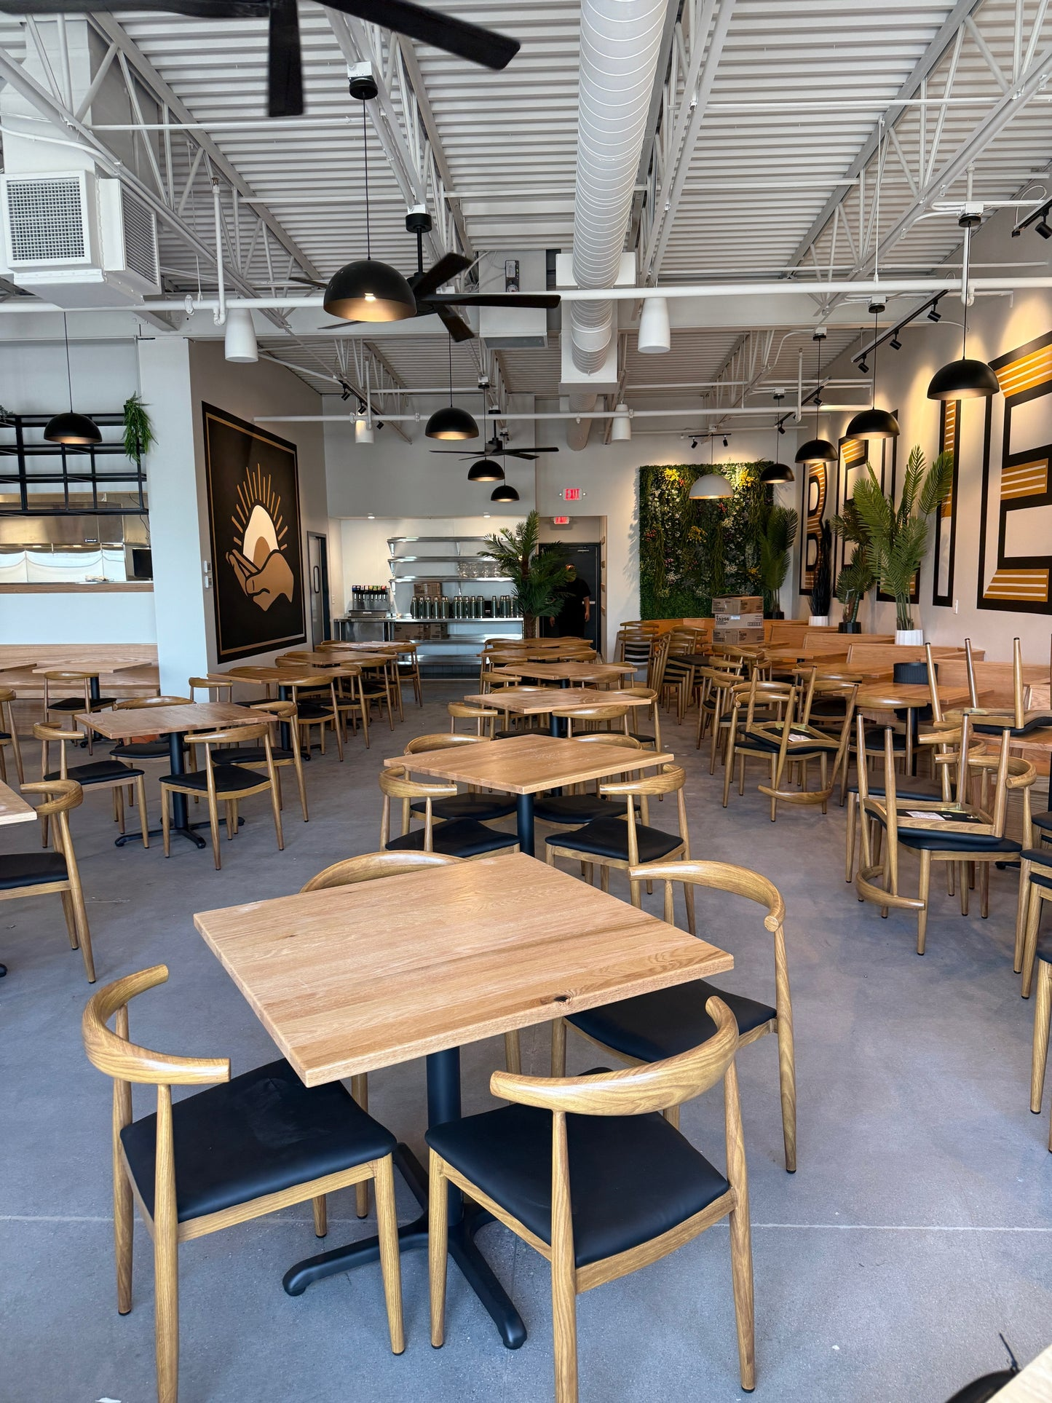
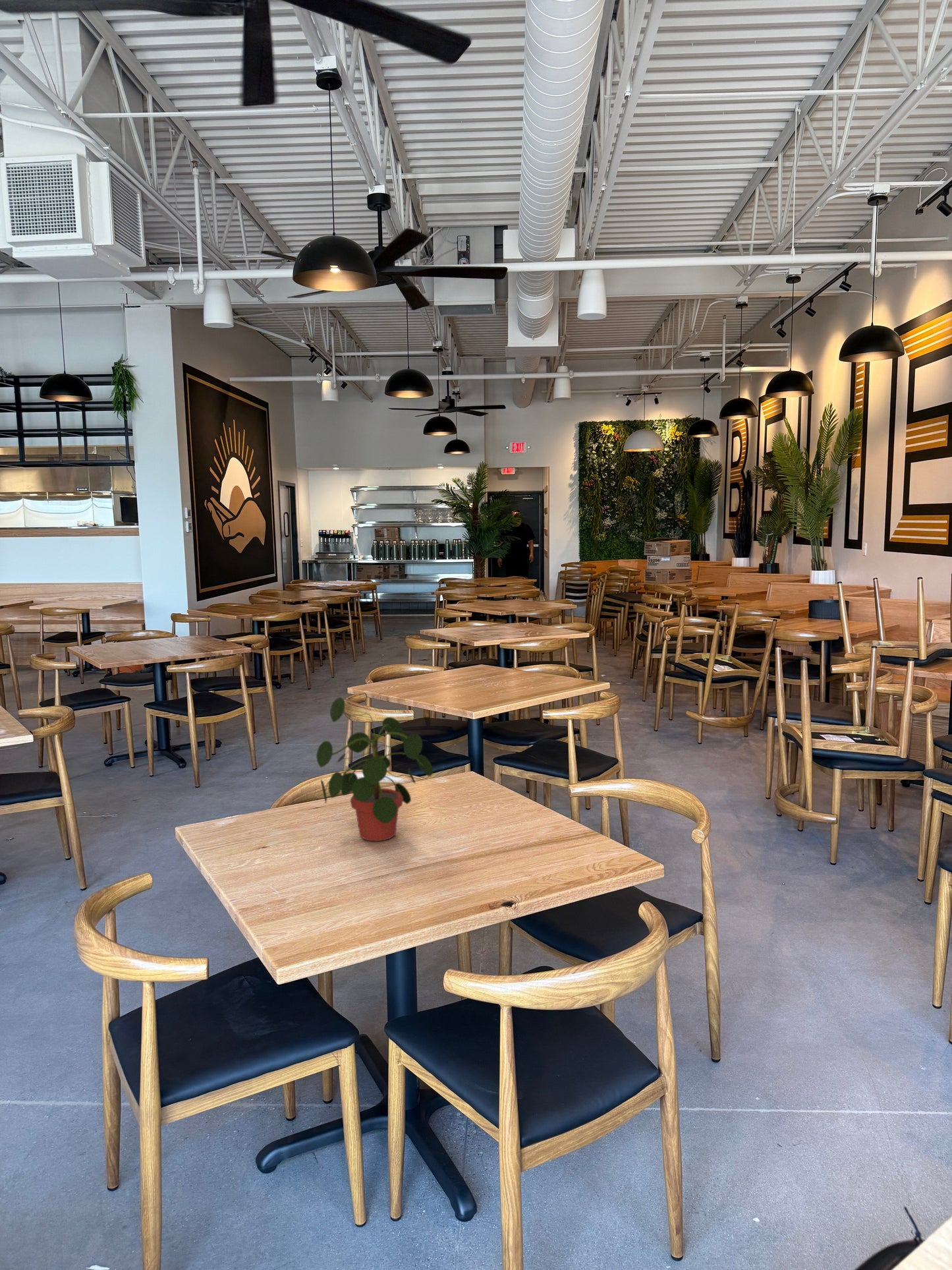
+ potted plant [316,697,434,842]
